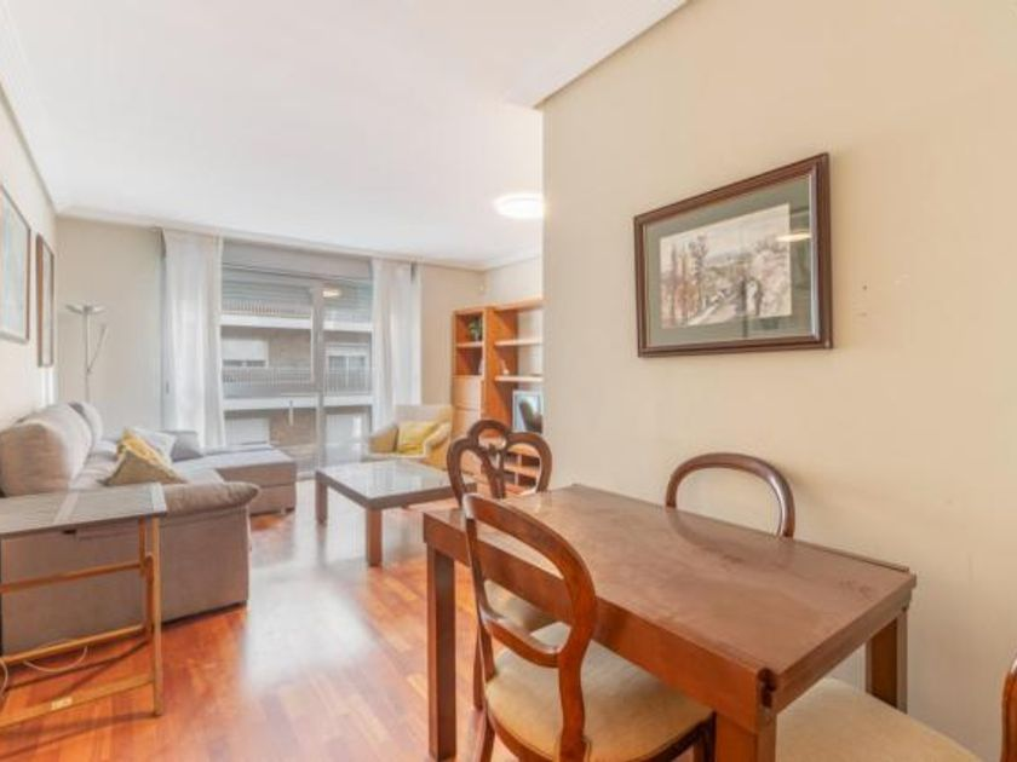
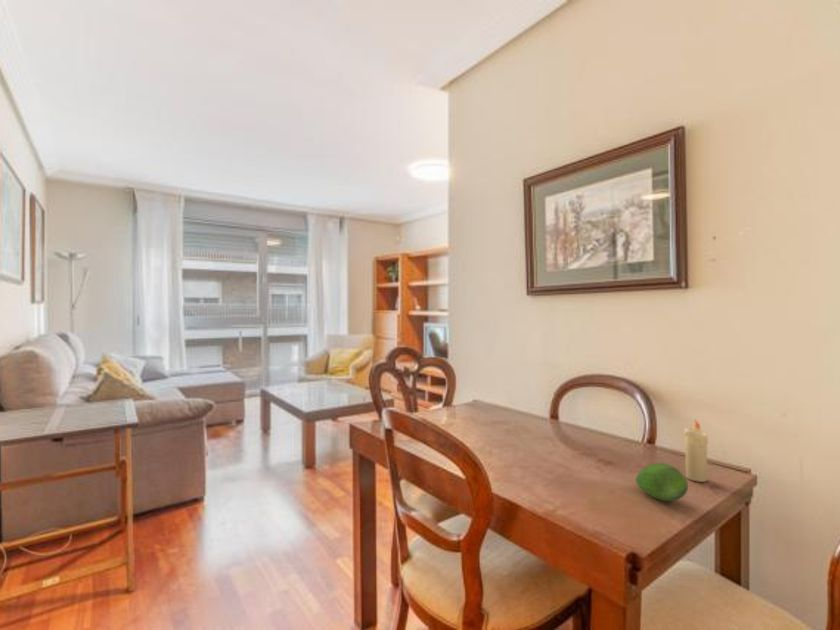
+ candle [683,418,709,483]
+ fruit [635,462,689,502]
